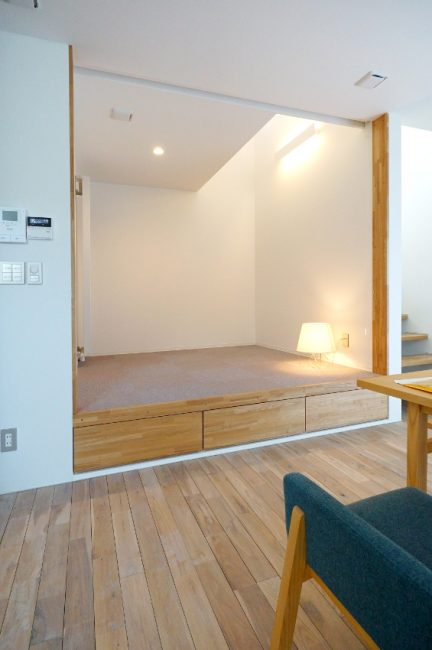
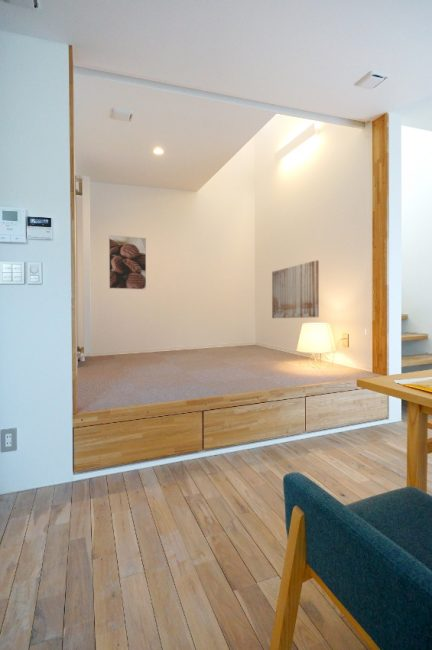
+ wall art [271,259,320,319]
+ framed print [108,234,147,291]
